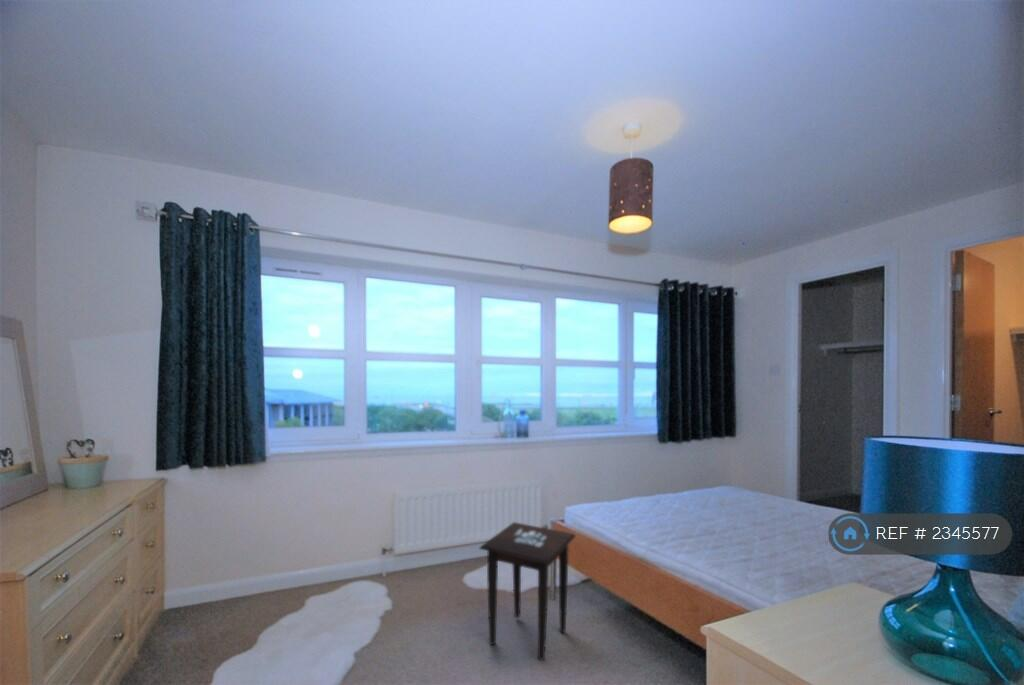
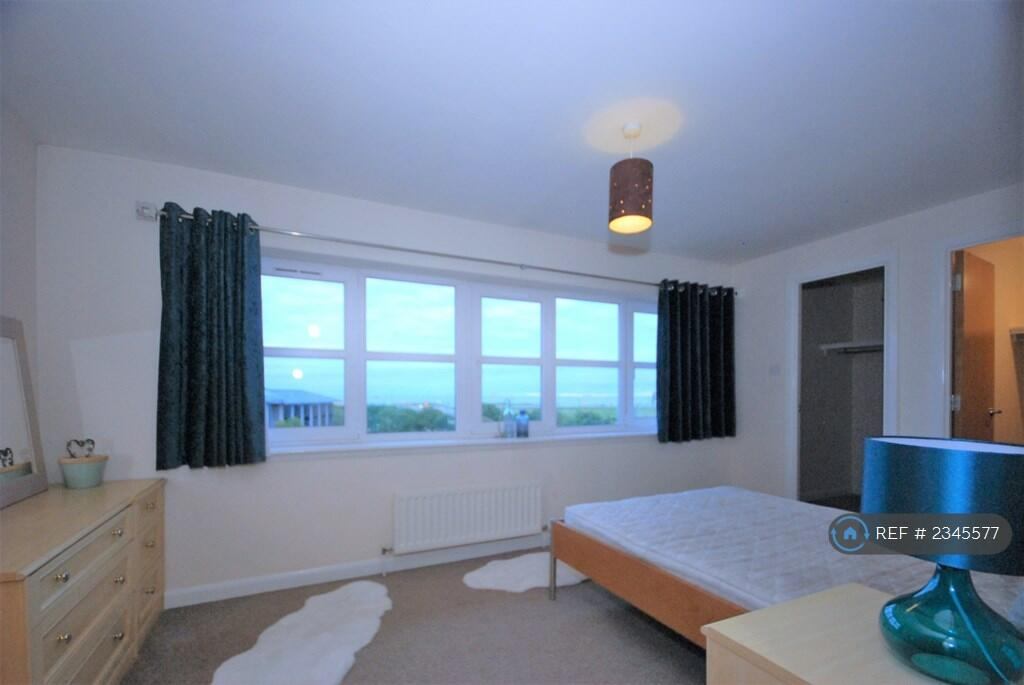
- side table [478,521,577,662]
